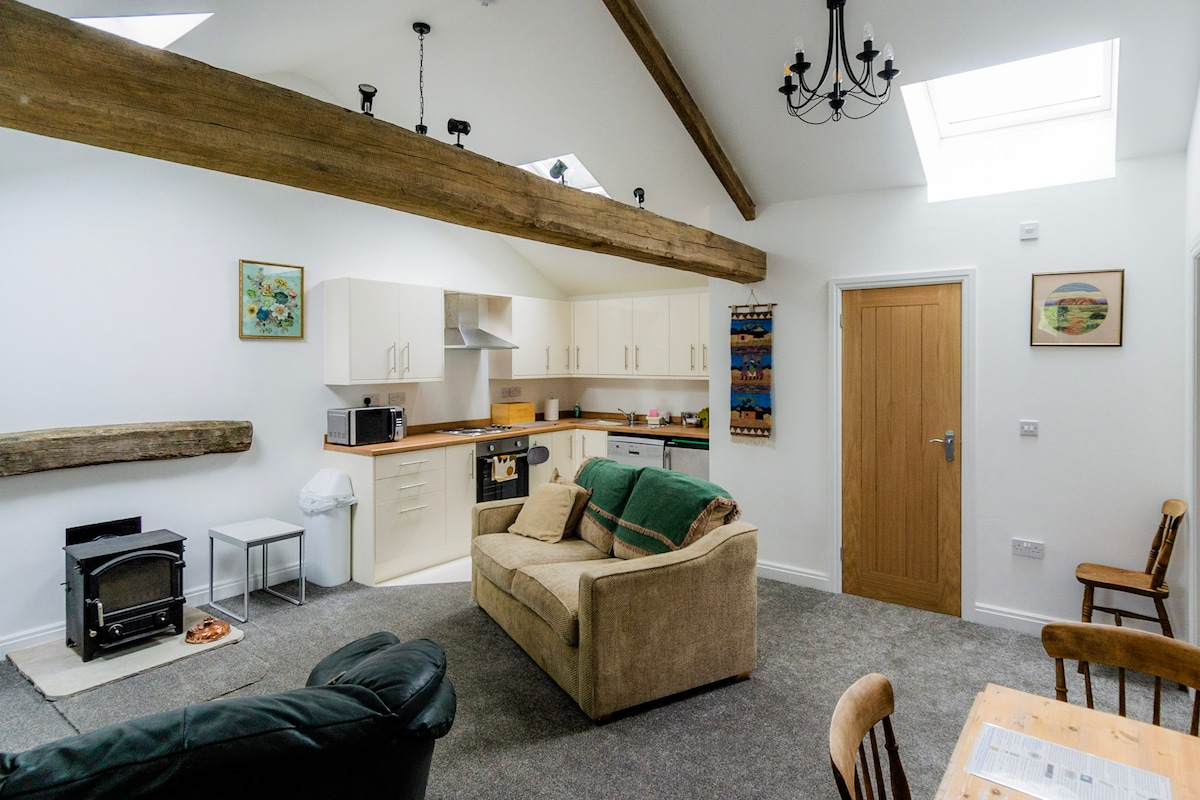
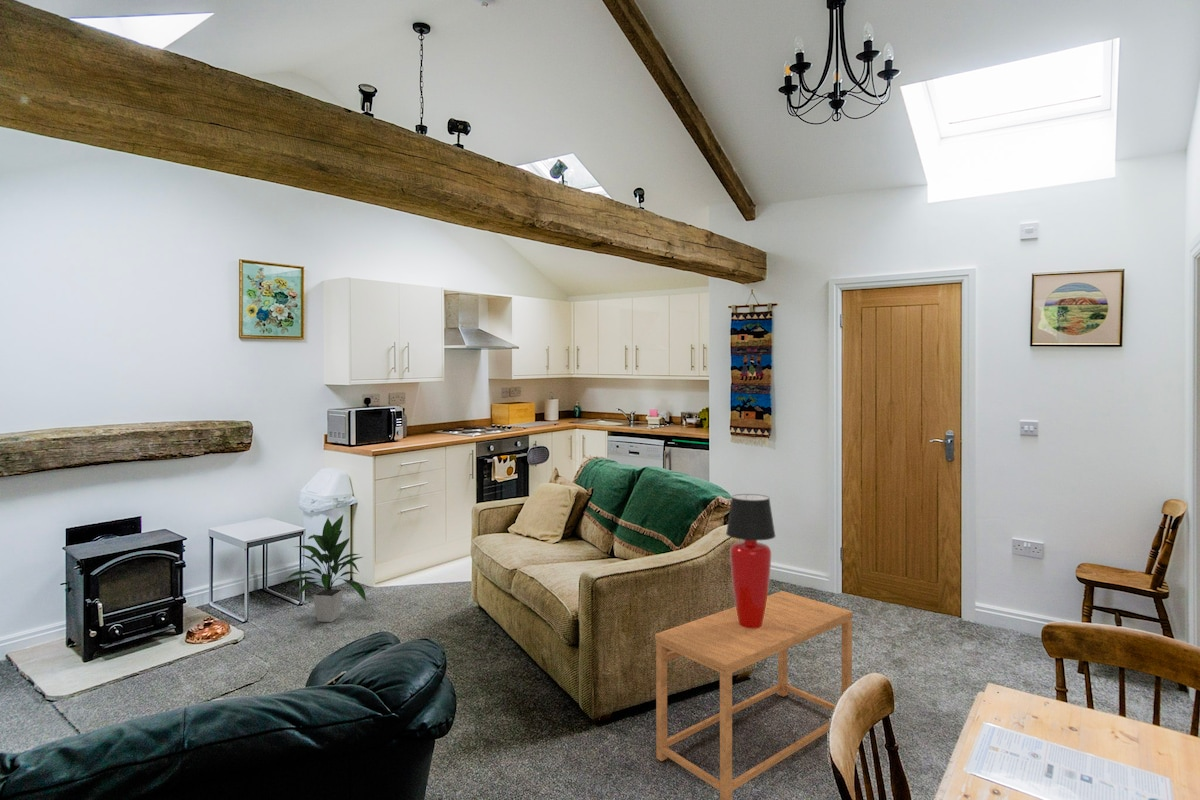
+ side table [654,590,854,800]
+ indoor plant [285,514,367,623]
+ table lamp [725,493,776,628]
